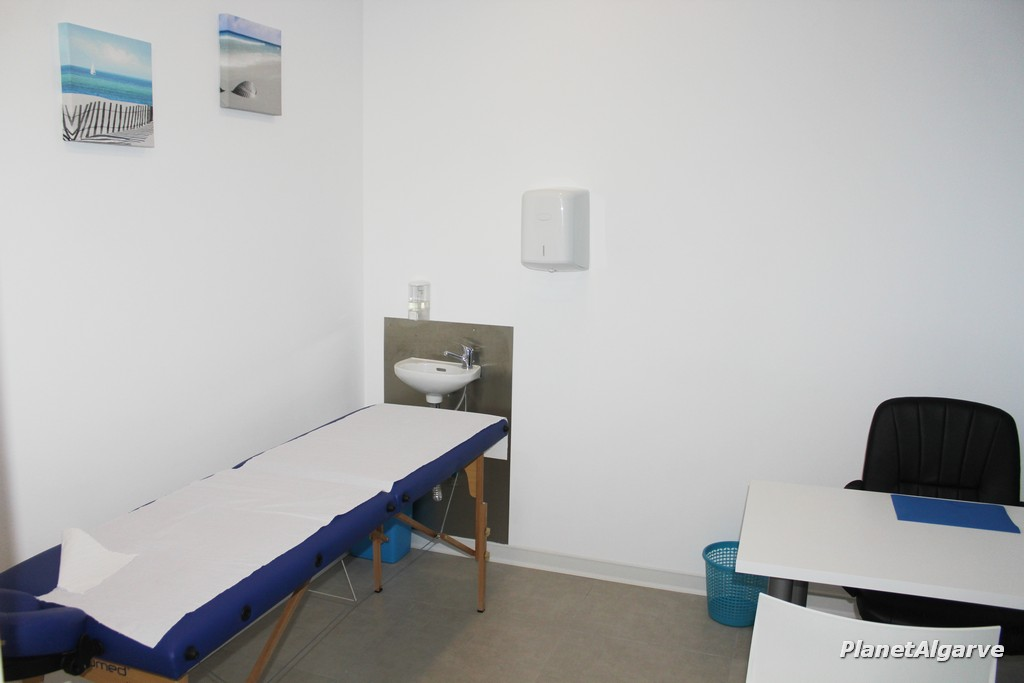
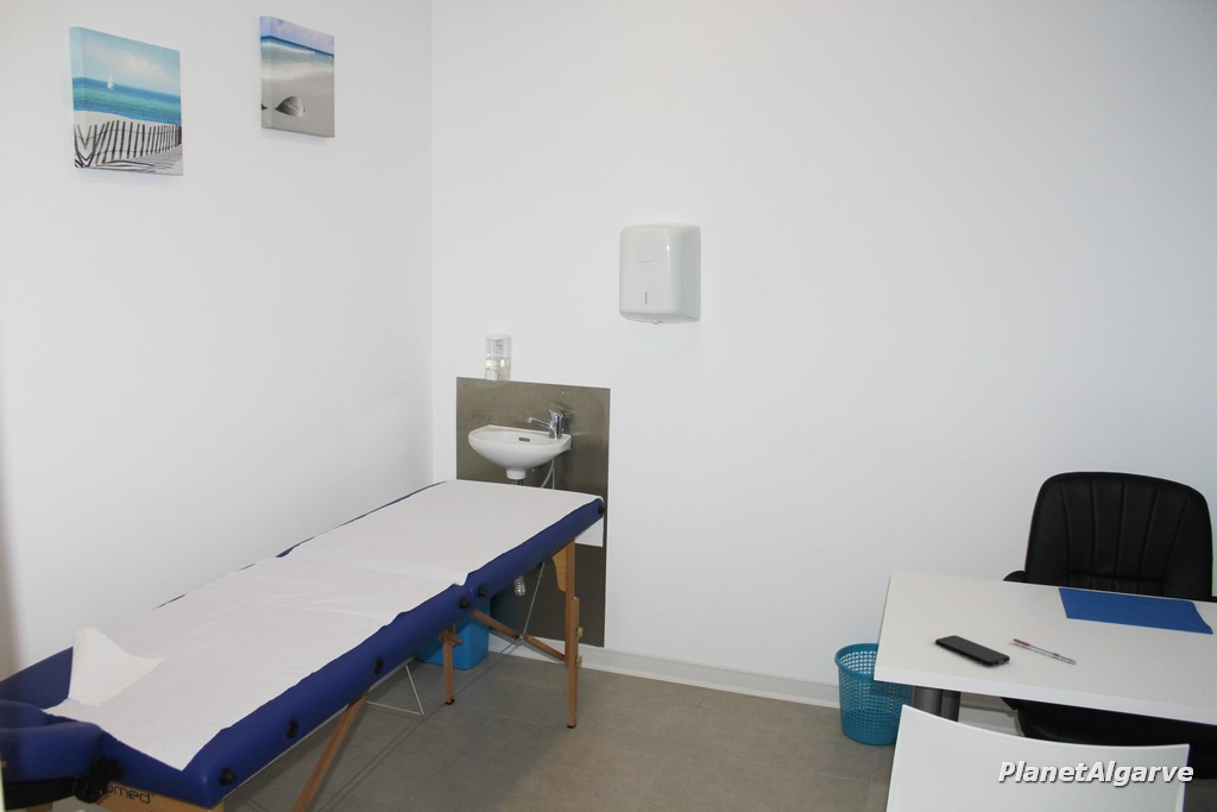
+ smartphone [934,635,1011,667]
+ pen [1011,637,1078,663]
